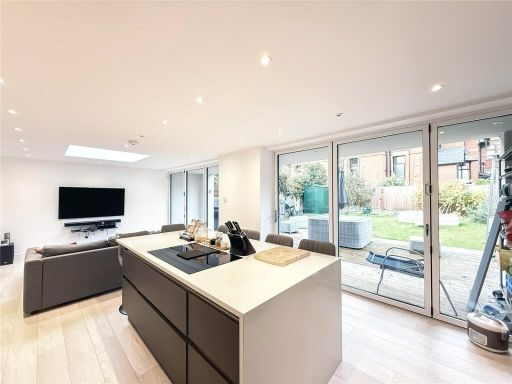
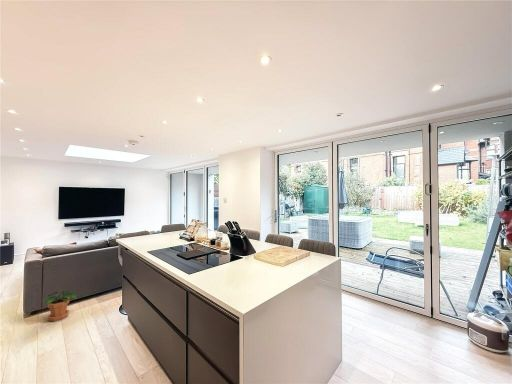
+ potted plant [44,289,77,323]
